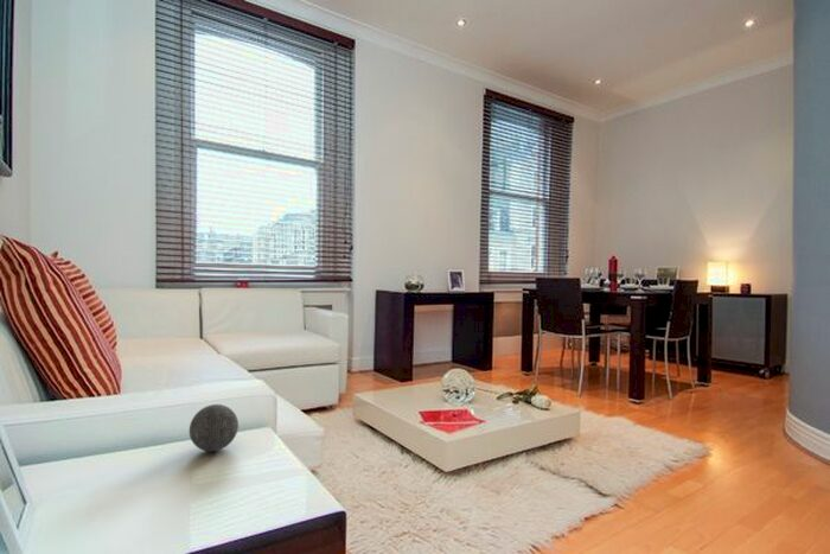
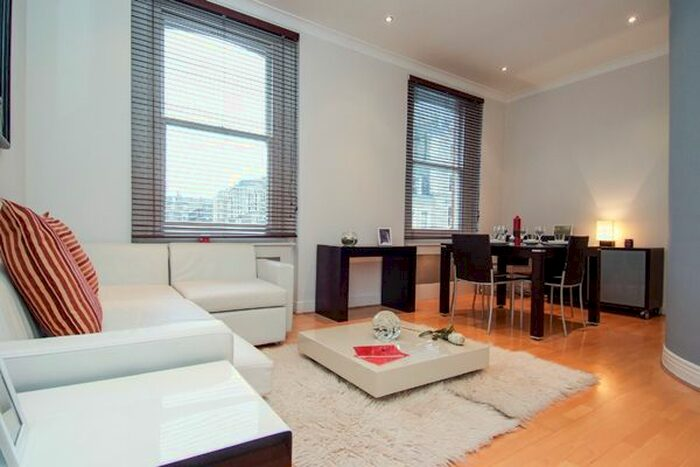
- decorative ball [189,403,240,453]
